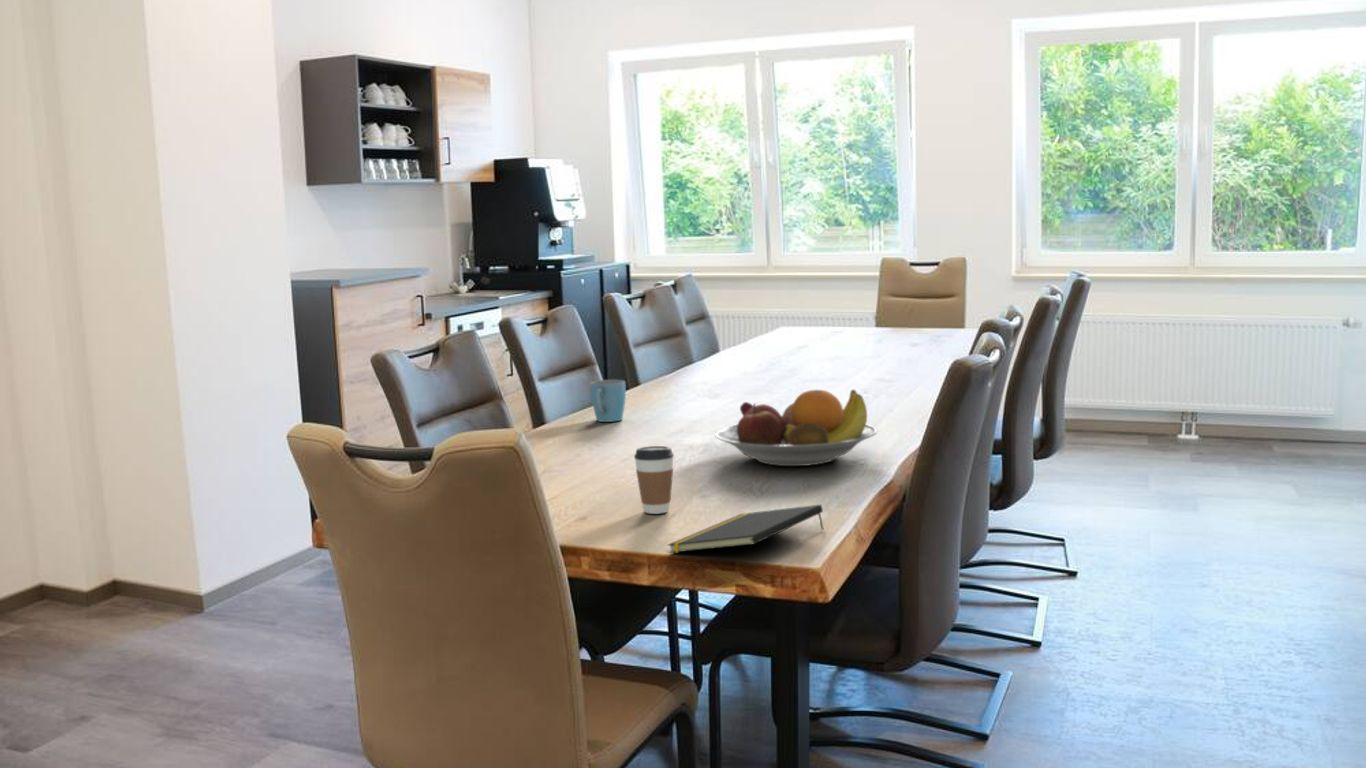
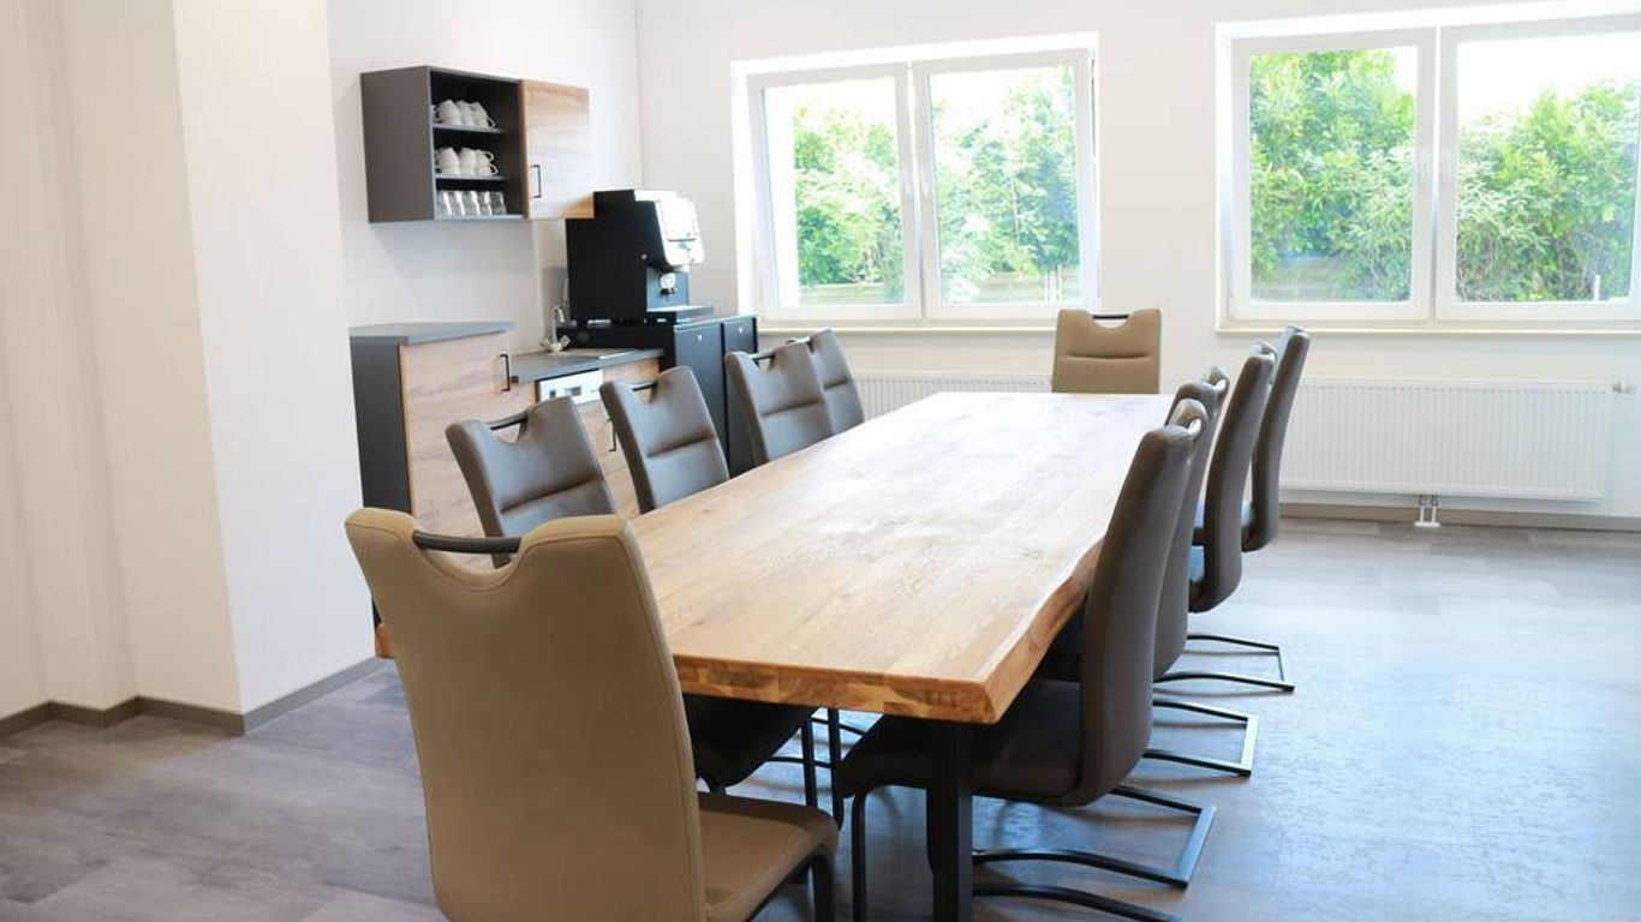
- fruit bowl [714,389,878,467]
- coffee cup [633,445,675,515]
- mug [589,379,627,423]
- notepad [667,504,825,554]
